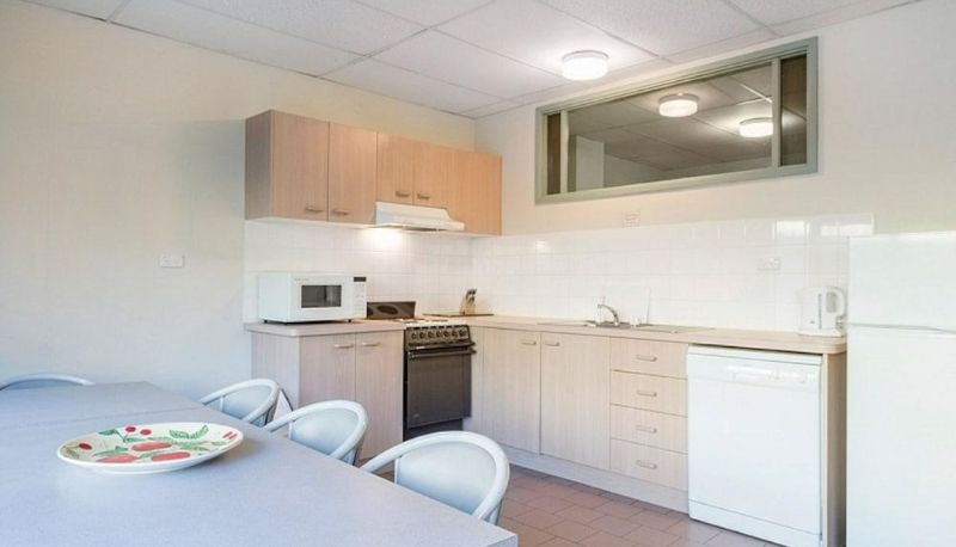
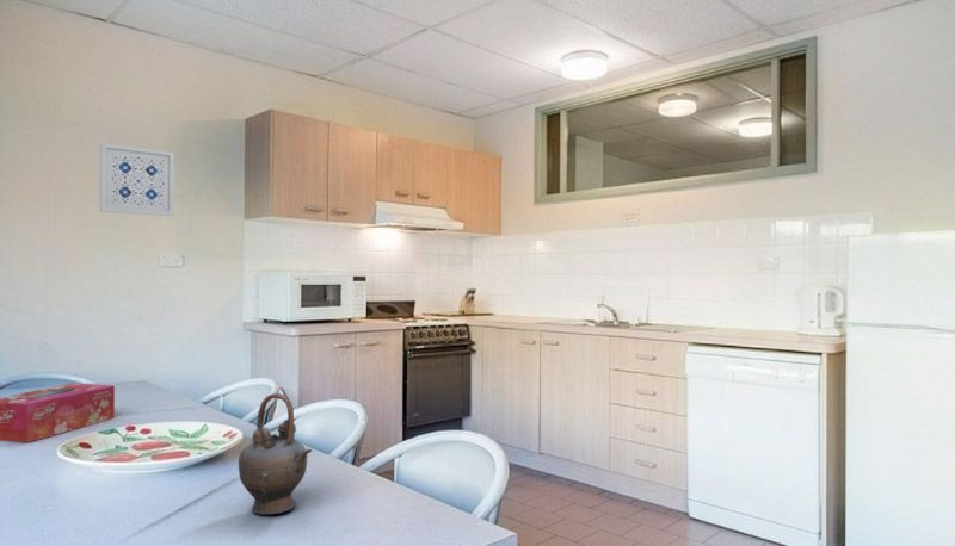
+ teapot [238,392,313,515]
+ tissue box [0,383,116,443]
+ wall art [99,142,175,217]
